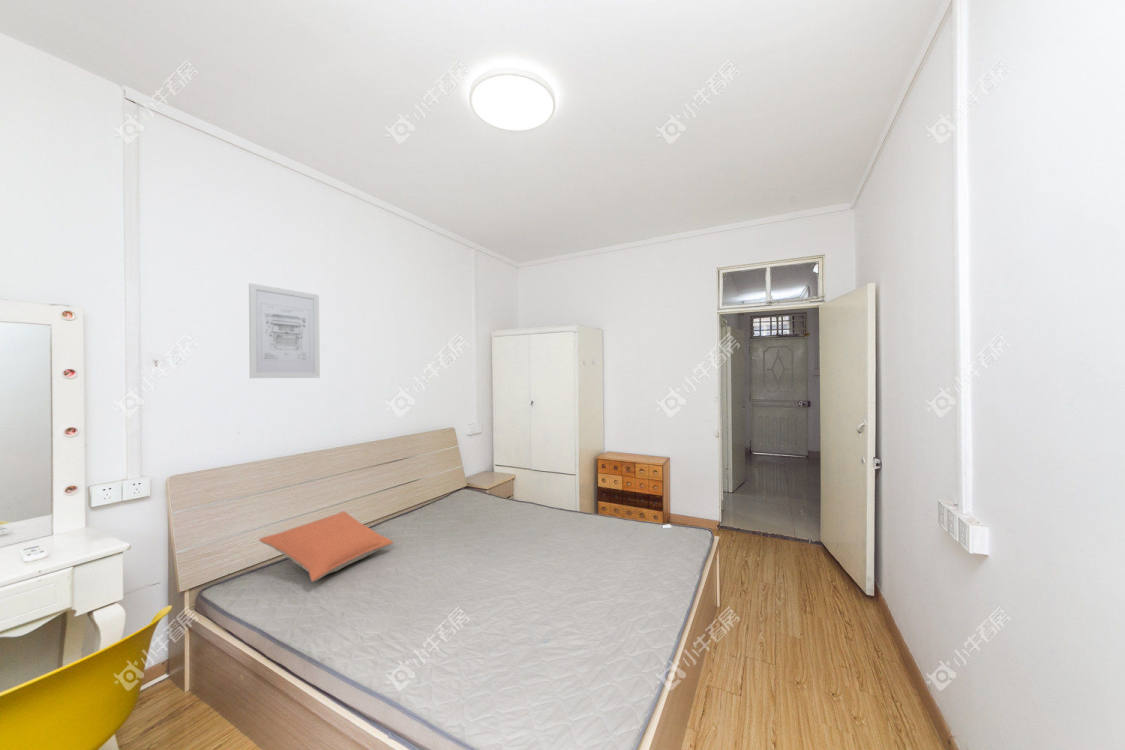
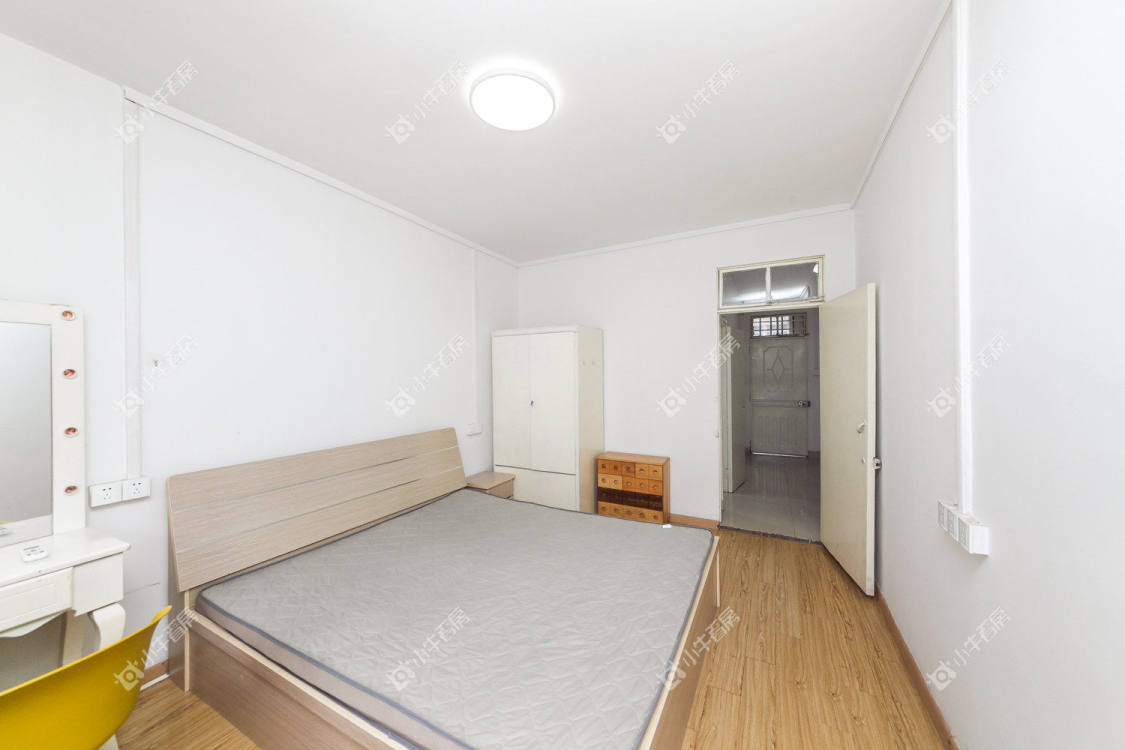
- pillow [258,510,394,583]
- wall art [248,282,321,379]
